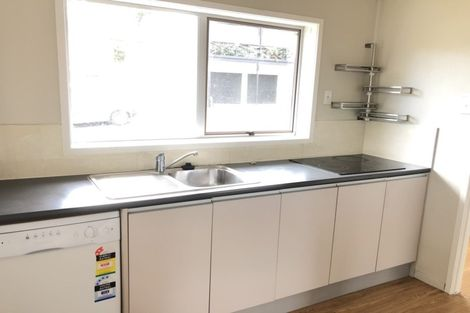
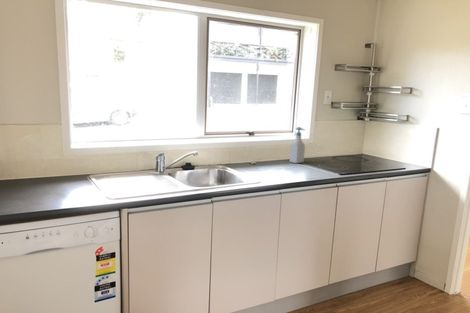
+ soap bottle [288,126,306,164]
